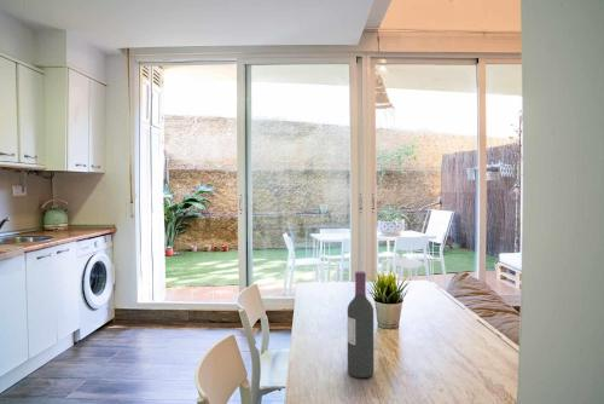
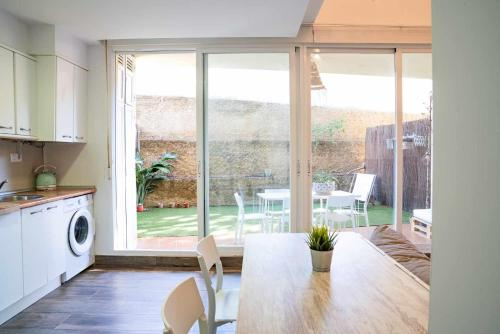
- wine bottle [347,270,374,379]
